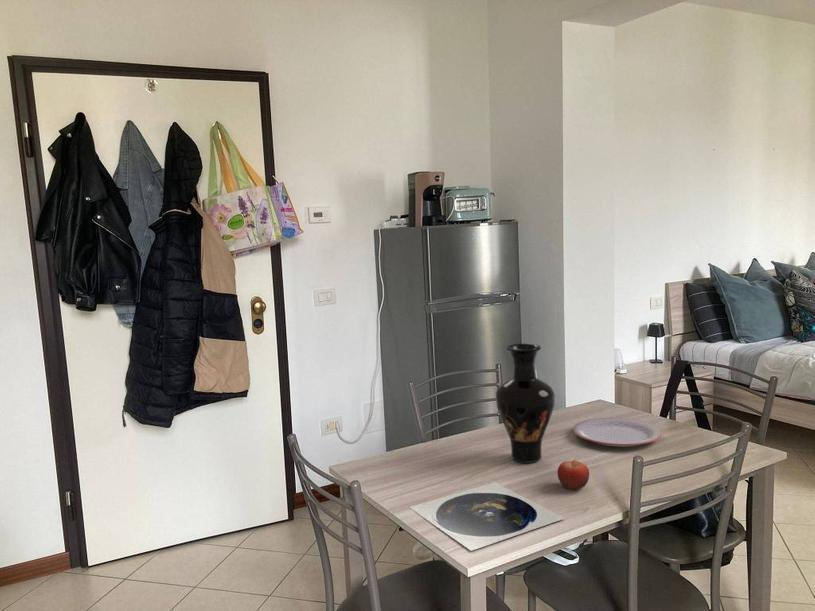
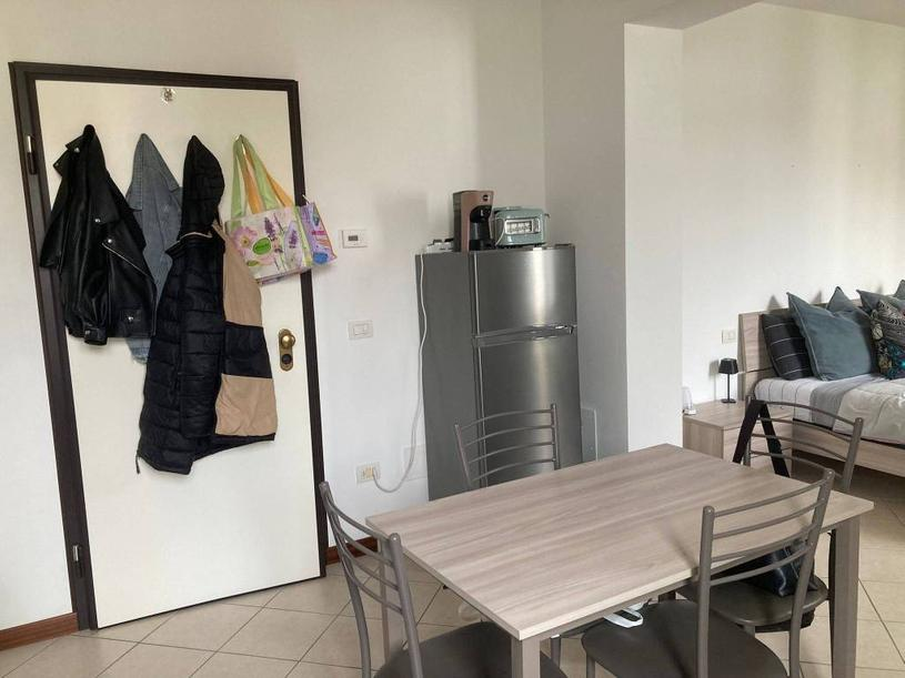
- vase [494,342,556,464]
- plate [408,481,565,552]
- fruit [556,459,590,491]
- plate [572,417,662,448]
